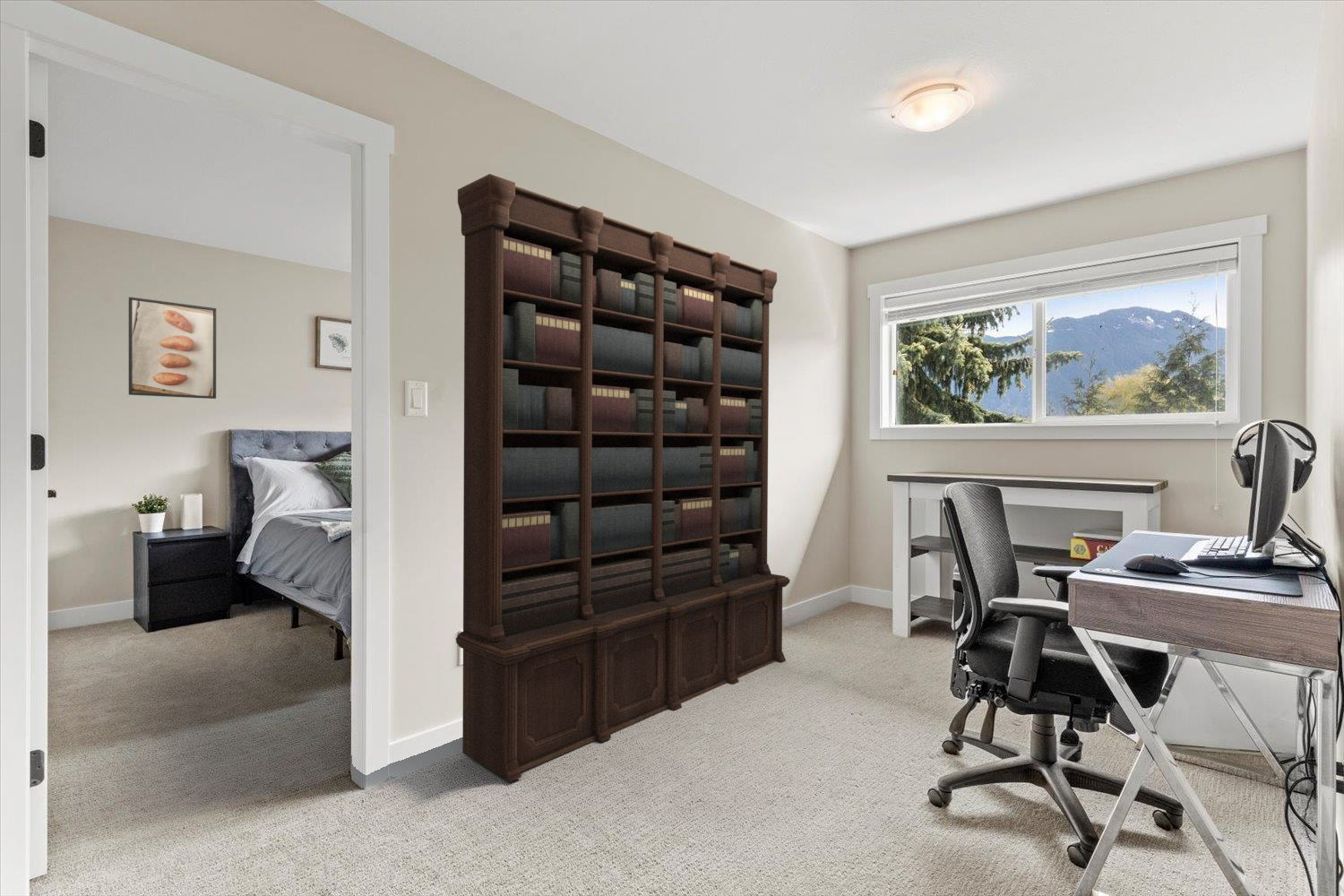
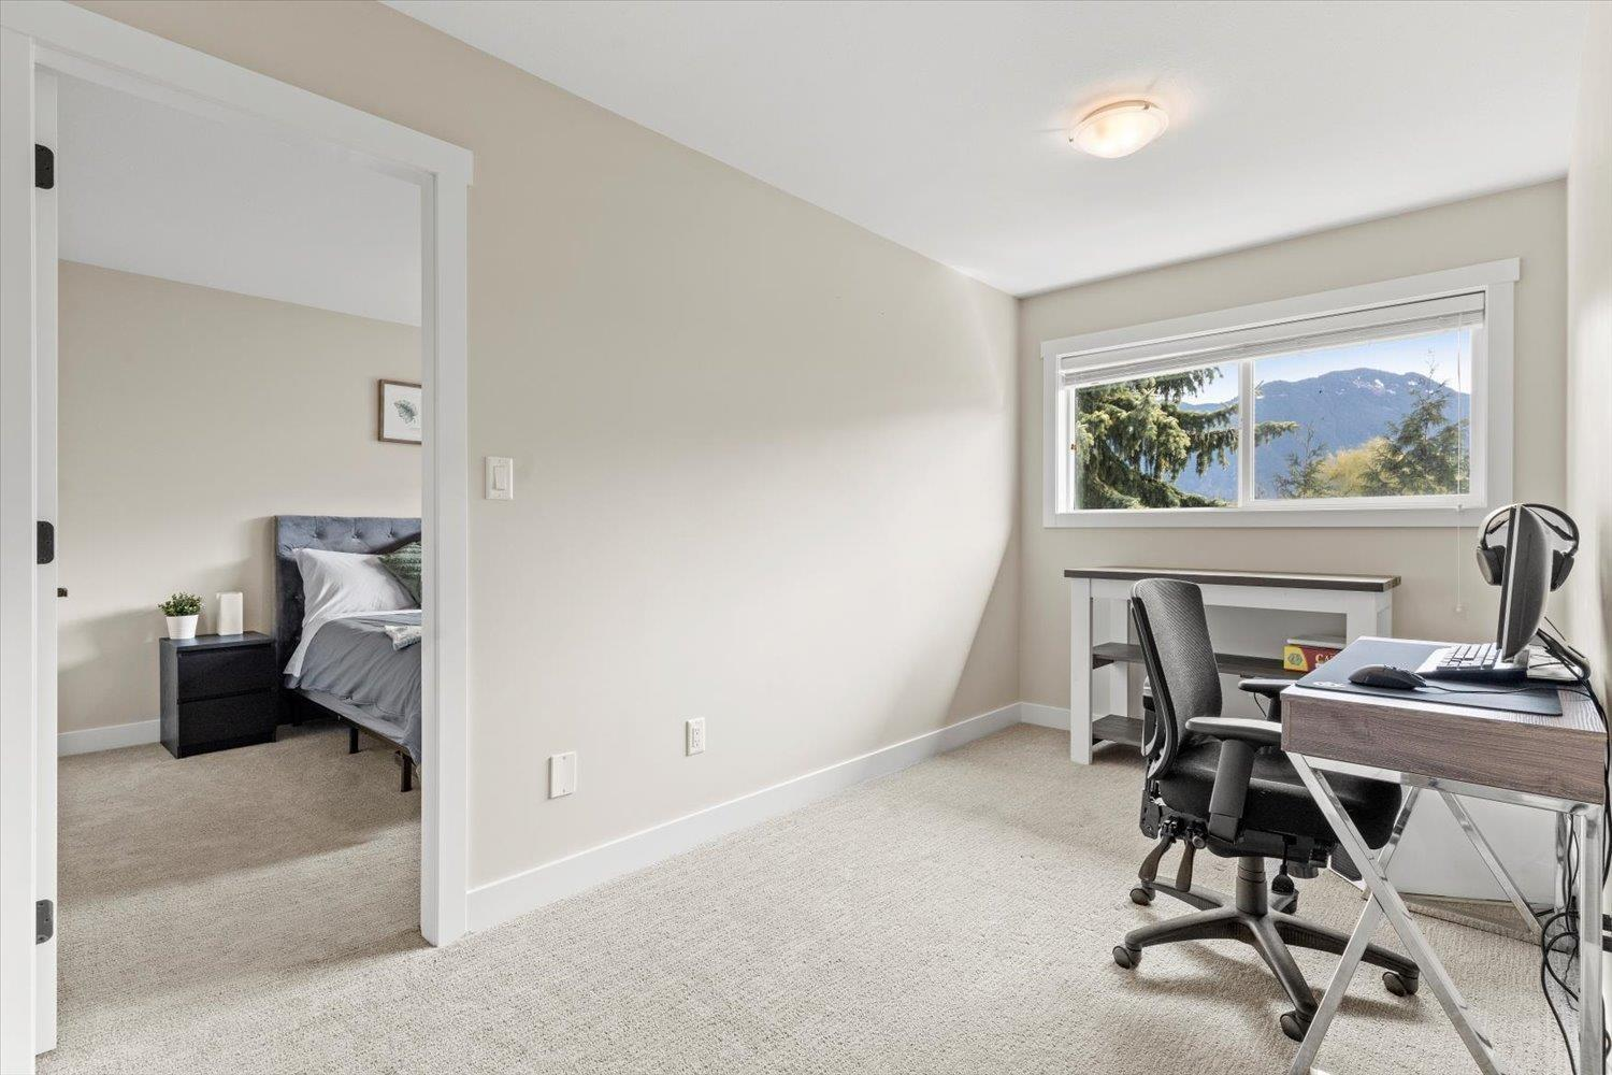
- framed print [128,297,217,400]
- bookcase [455,173,791,783]
